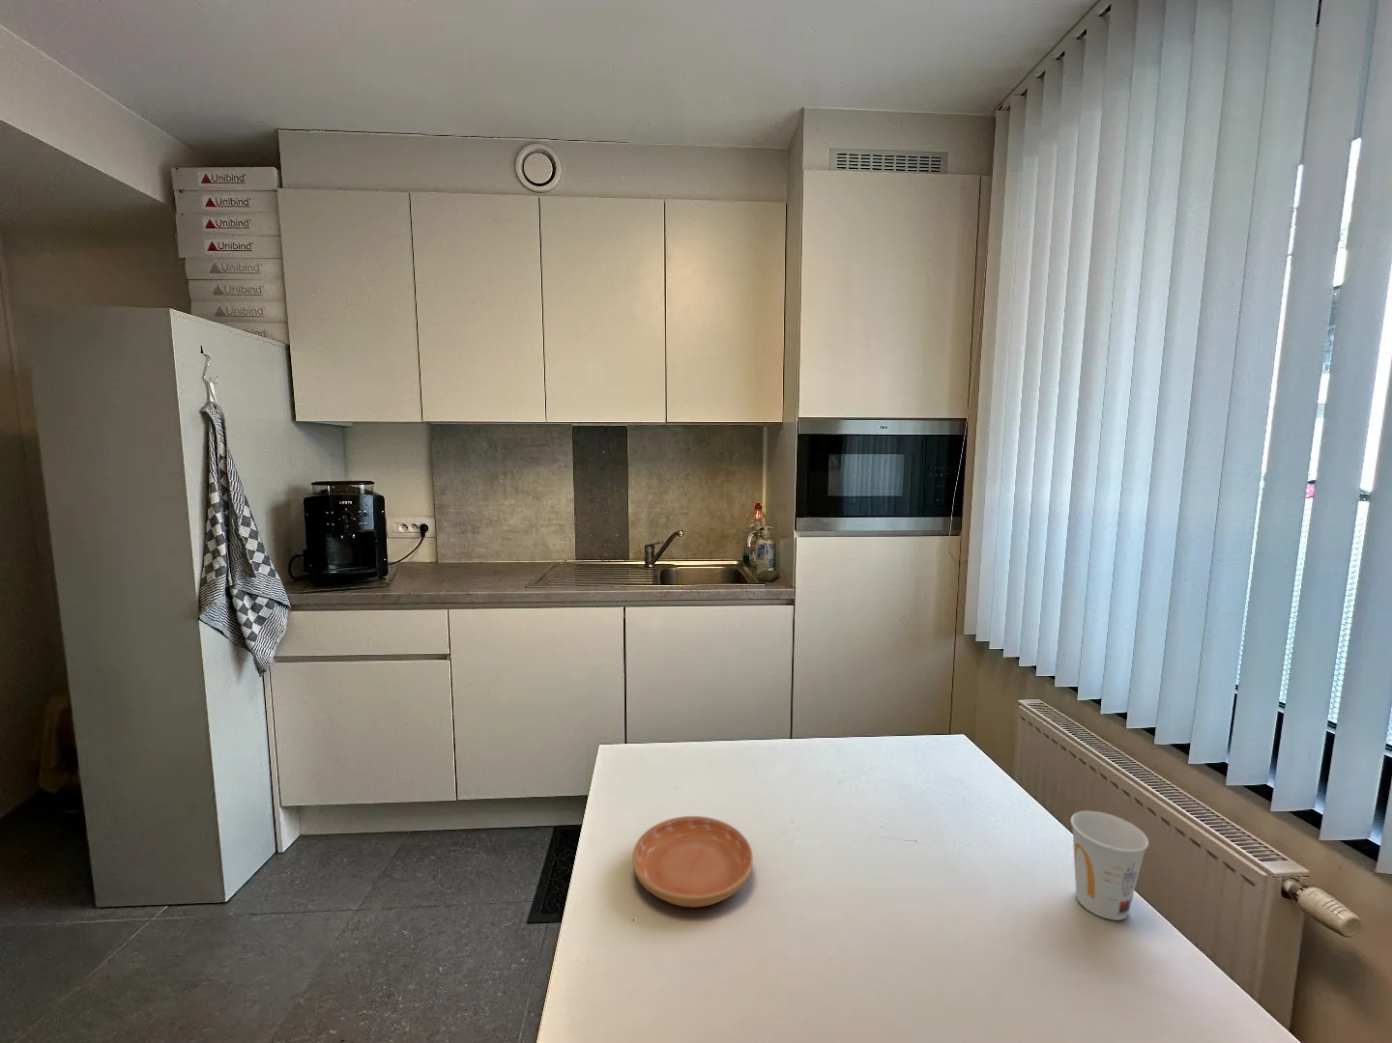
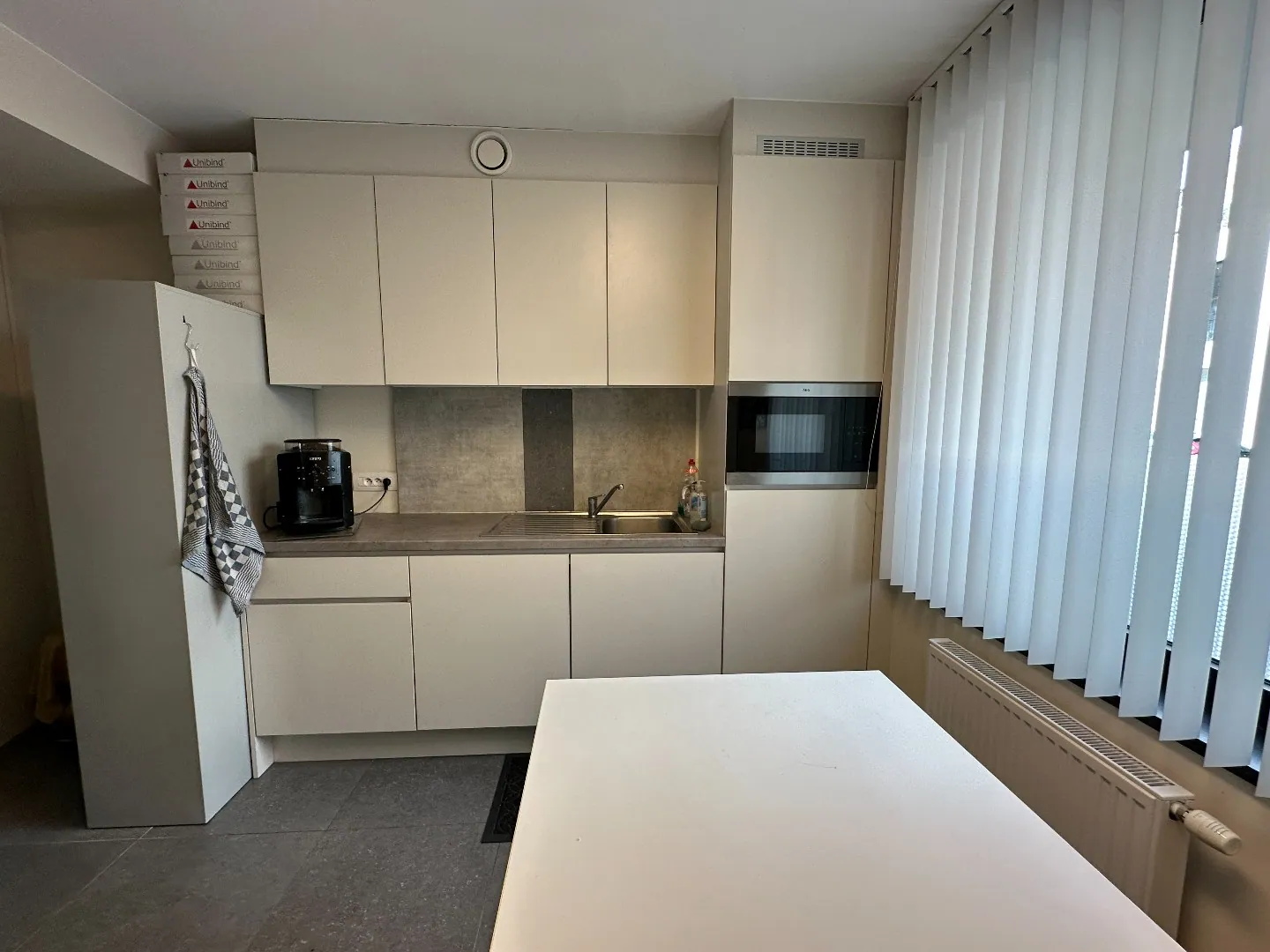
- cup [1070,811,1150,921]
- saucer [631,815,754,908]
